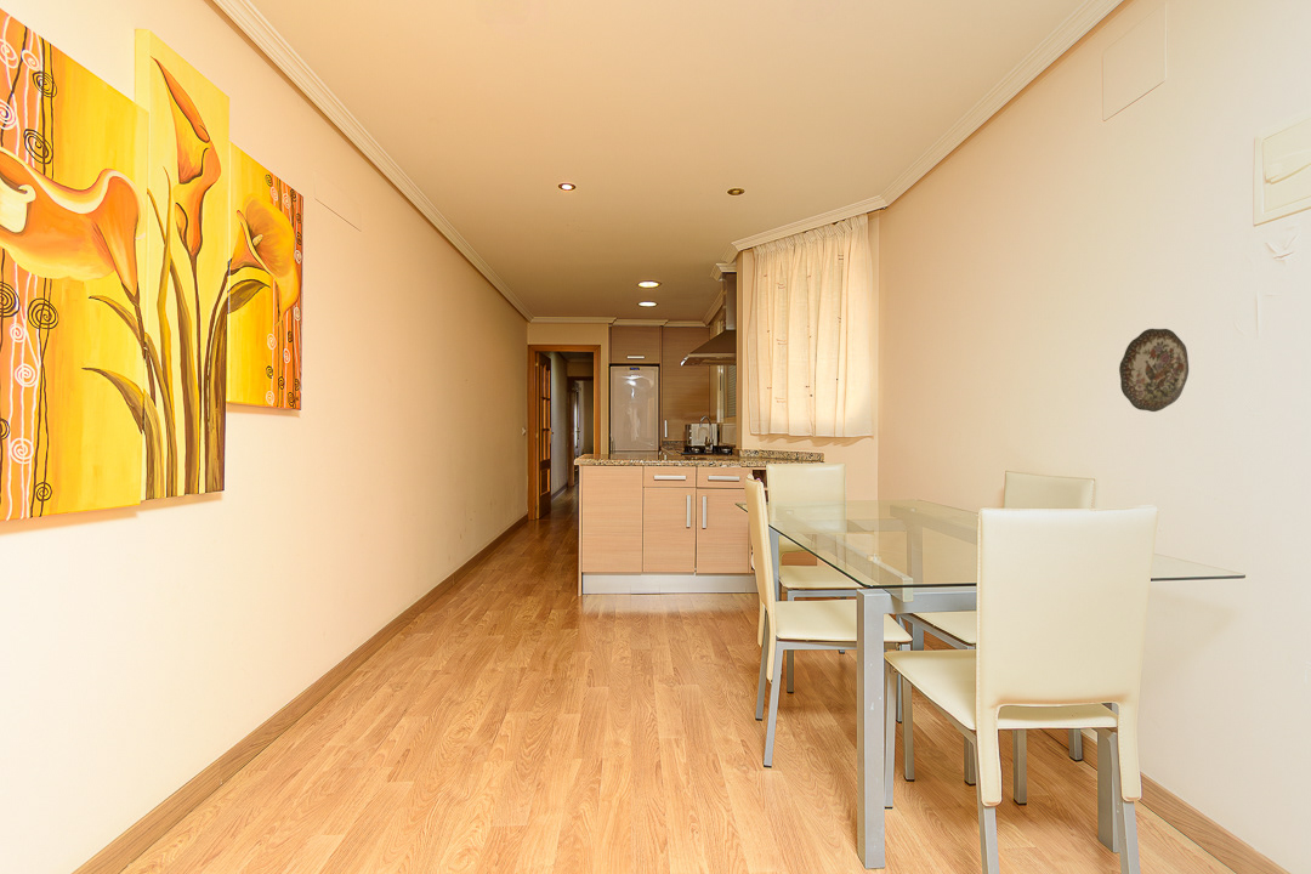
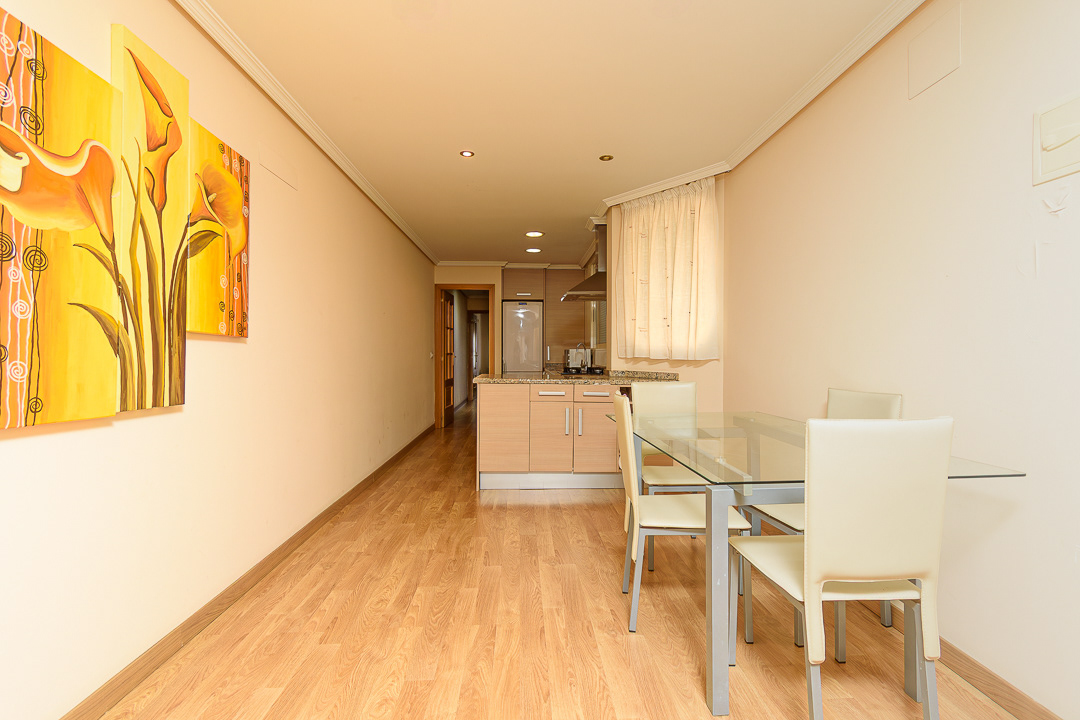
- decorative plate [1118,328,1190,413]
